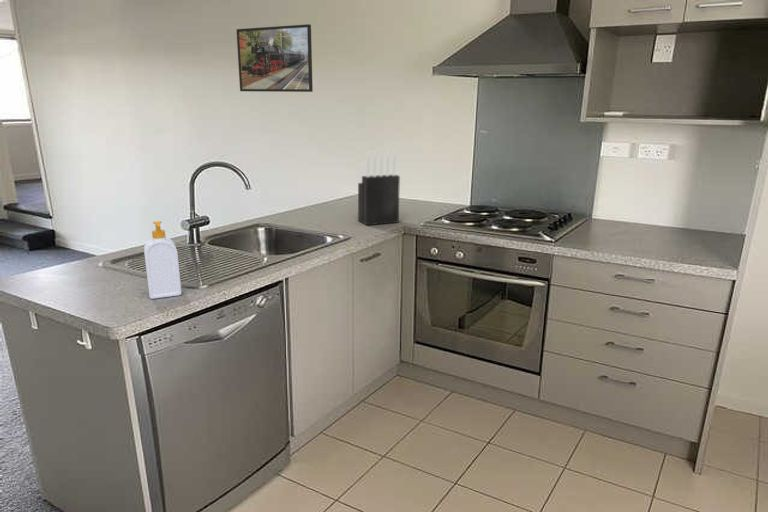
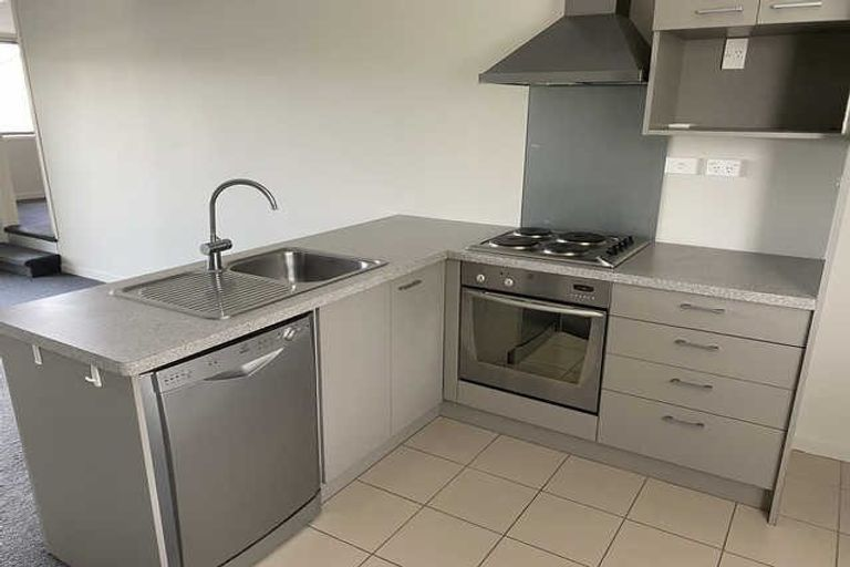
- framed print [235,23,314,93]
- soap bottle [143,220,182,300]
- knife block [357,150,401,226]
